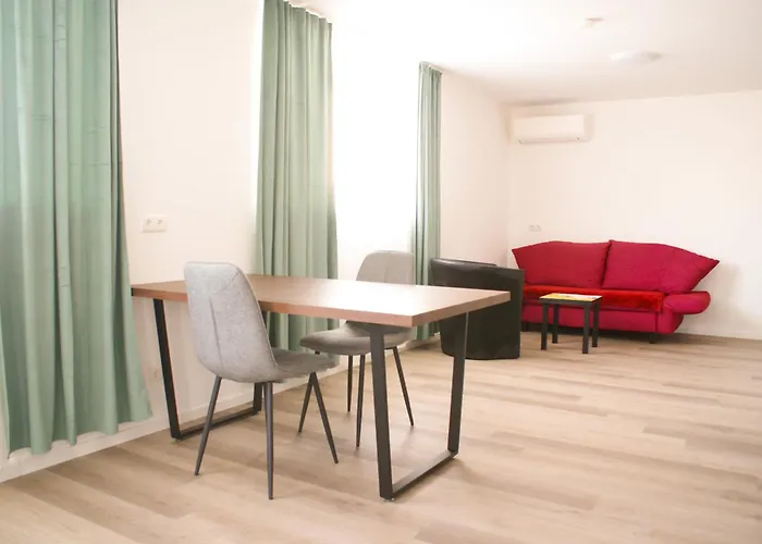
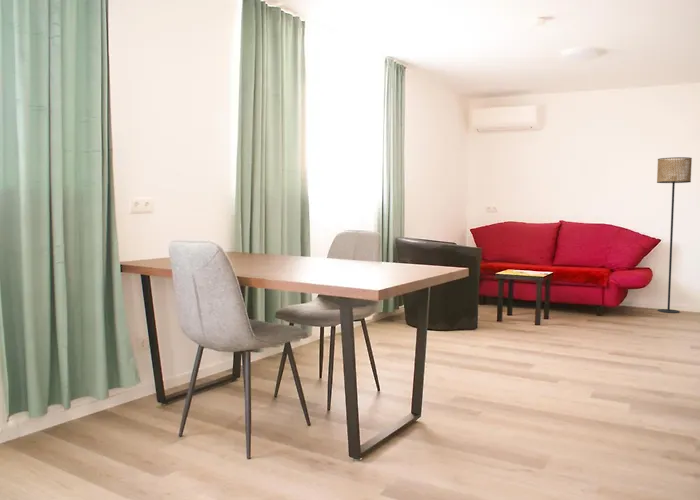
+ floor lamp [656,156,693,314]
